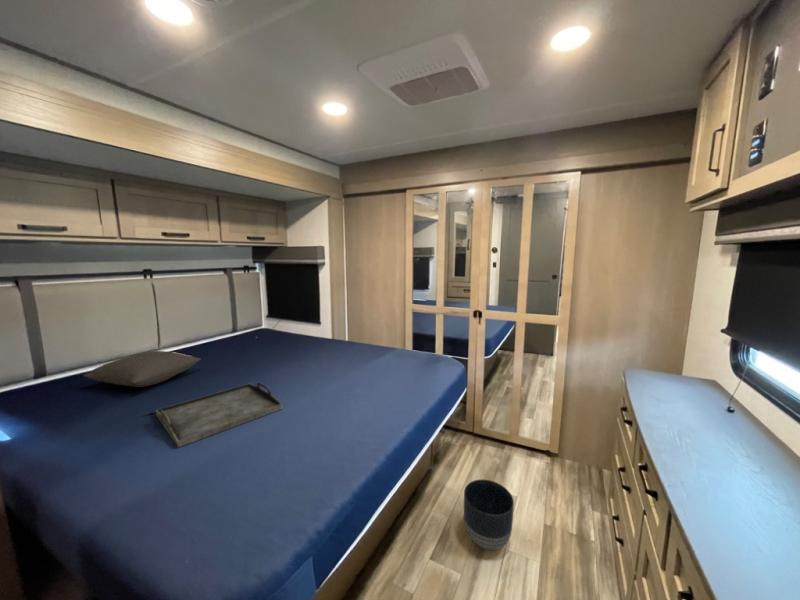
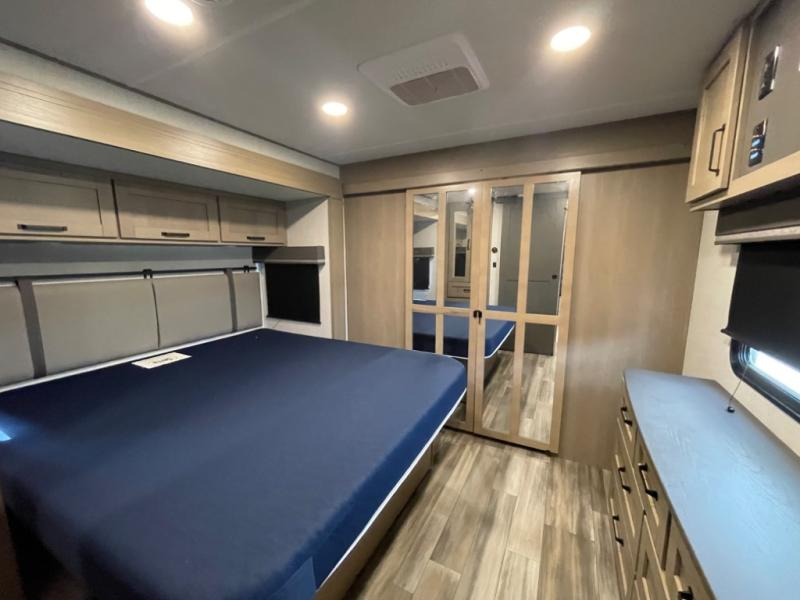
- serving tray [155,381,283,449]
- pillow [82,350,202,388]
- planter [463,478,515,551]
